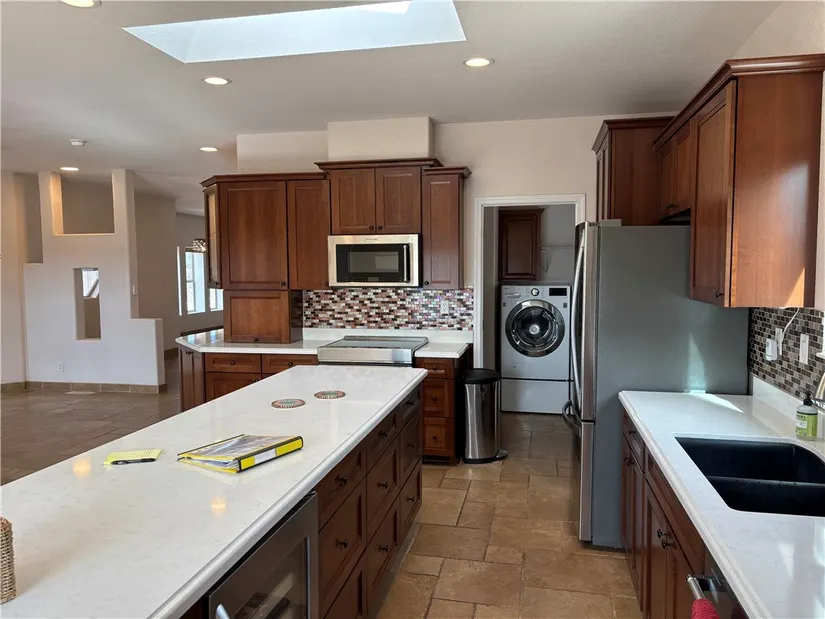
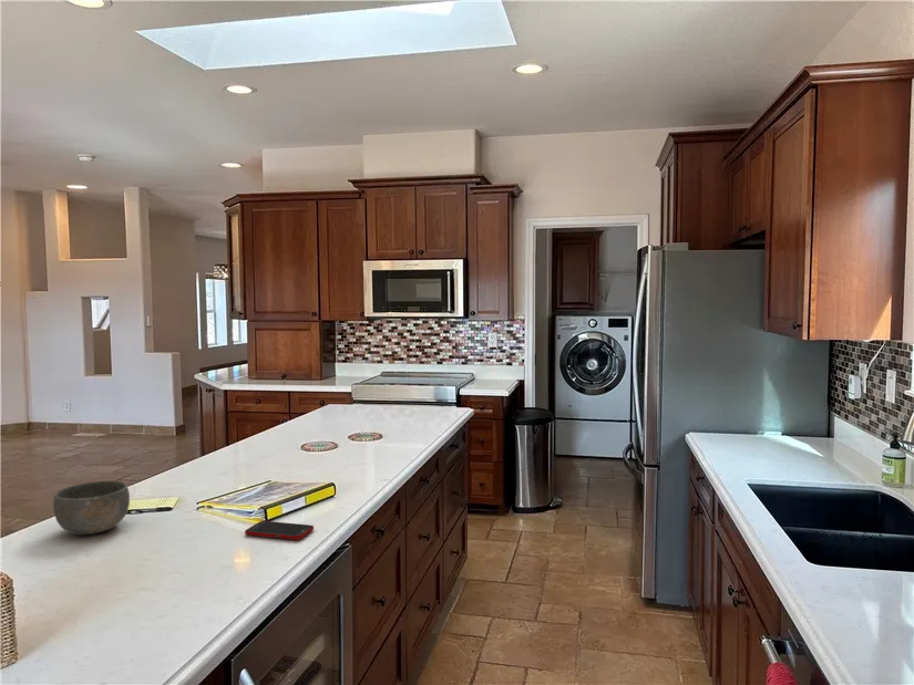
+ cell phone [244,520,315,541]
+ bowl [52,479,131,536]
